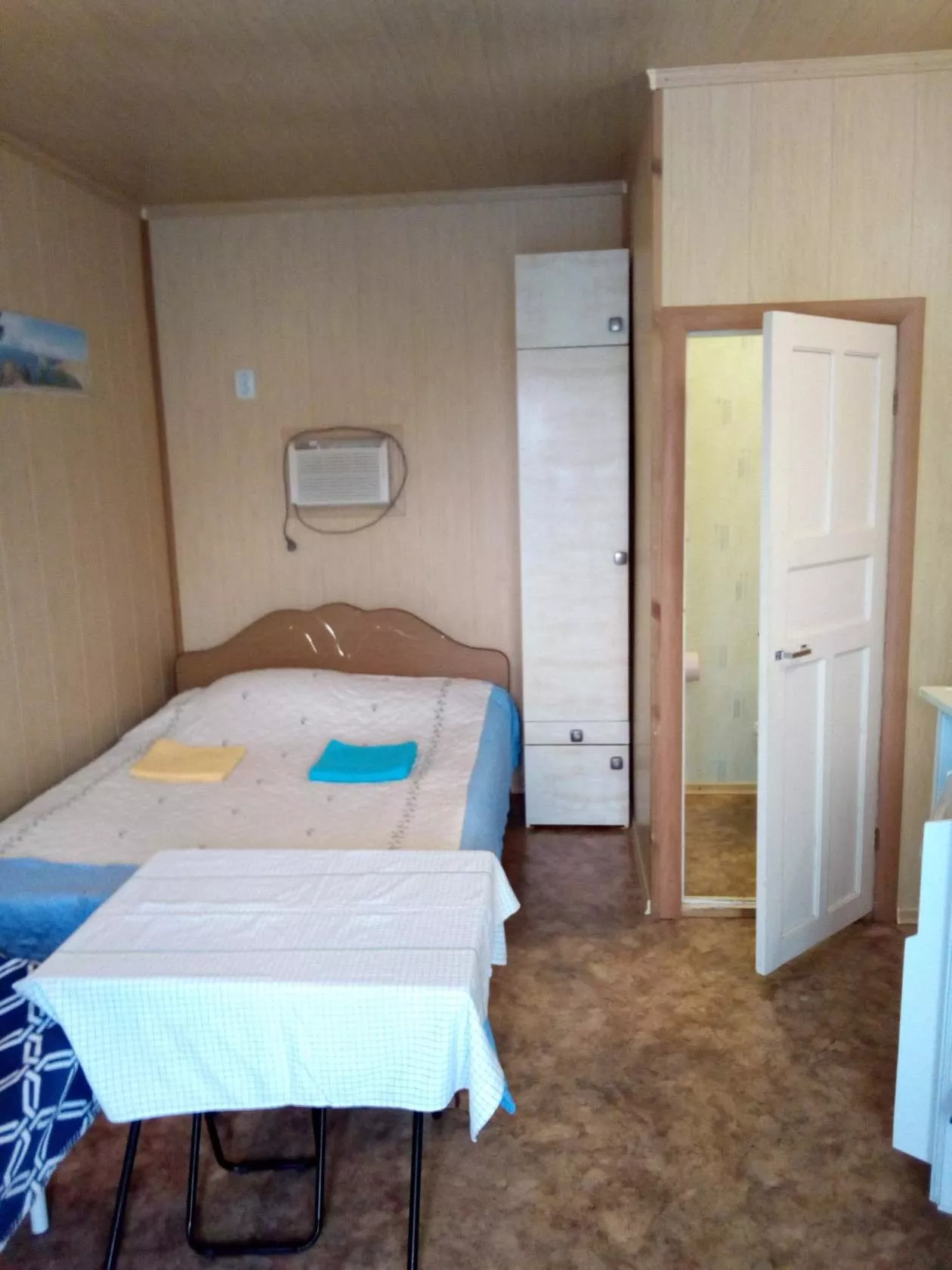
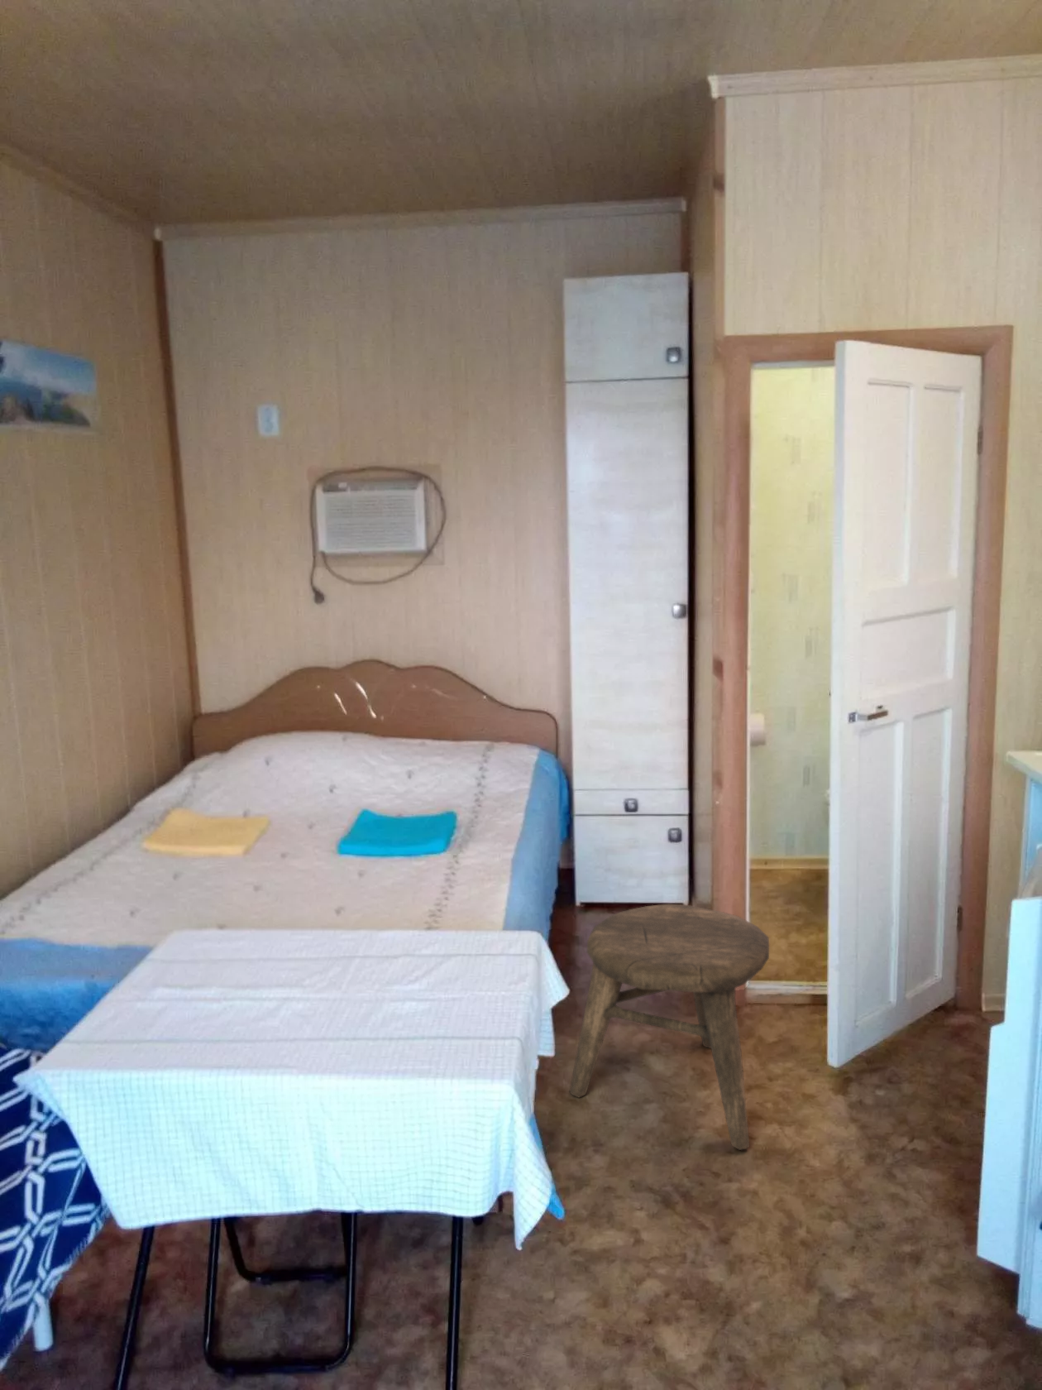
+ stool [568,903,769,1151]
